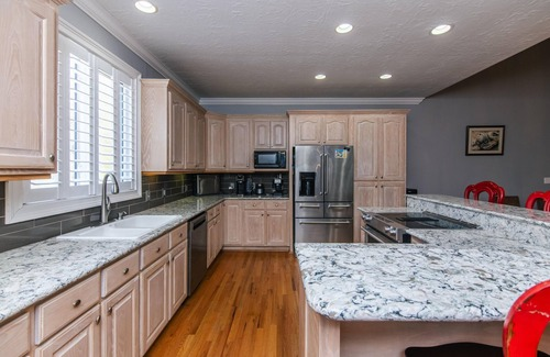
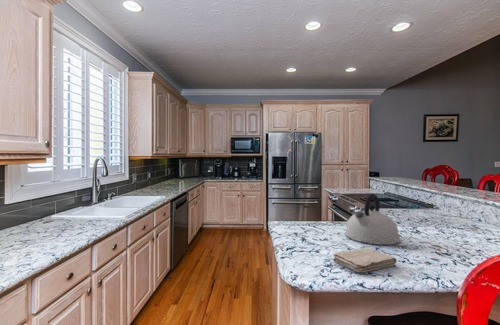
+ washcloth [332,247,398,273]
+ kettle [344,192,401,246]
